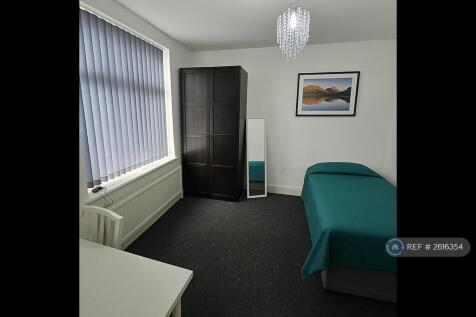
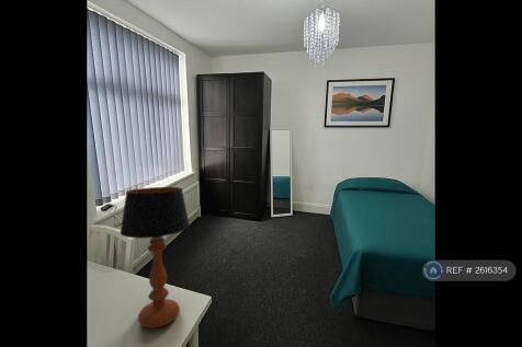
+ table lamp [118,186,191,329]
